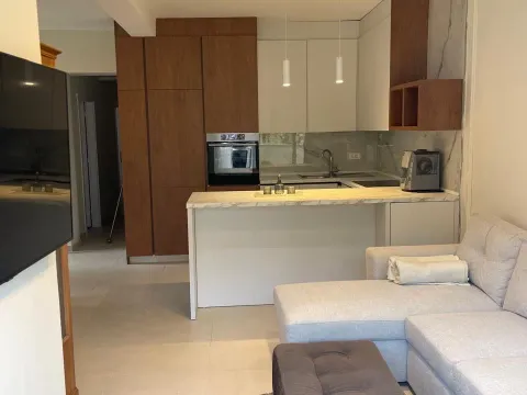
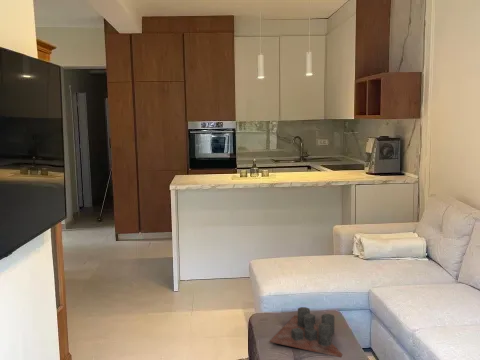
+ candle [268,306,344,358]
